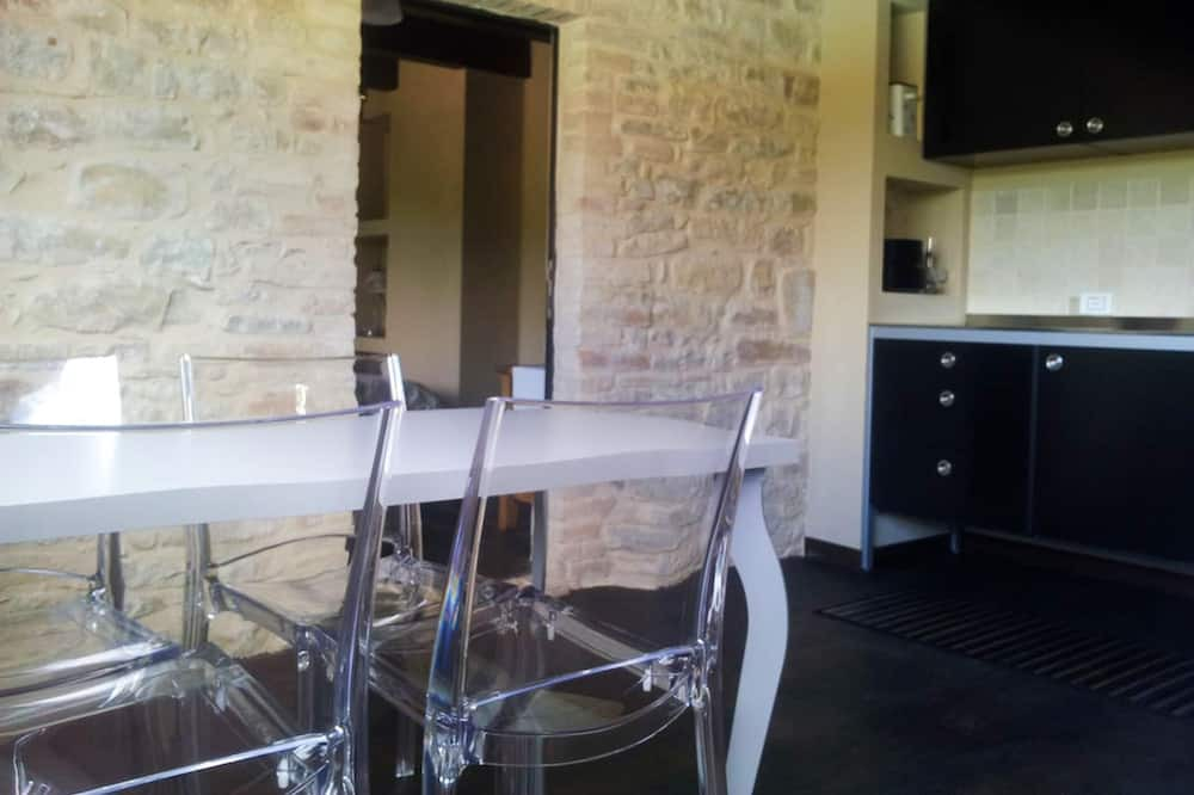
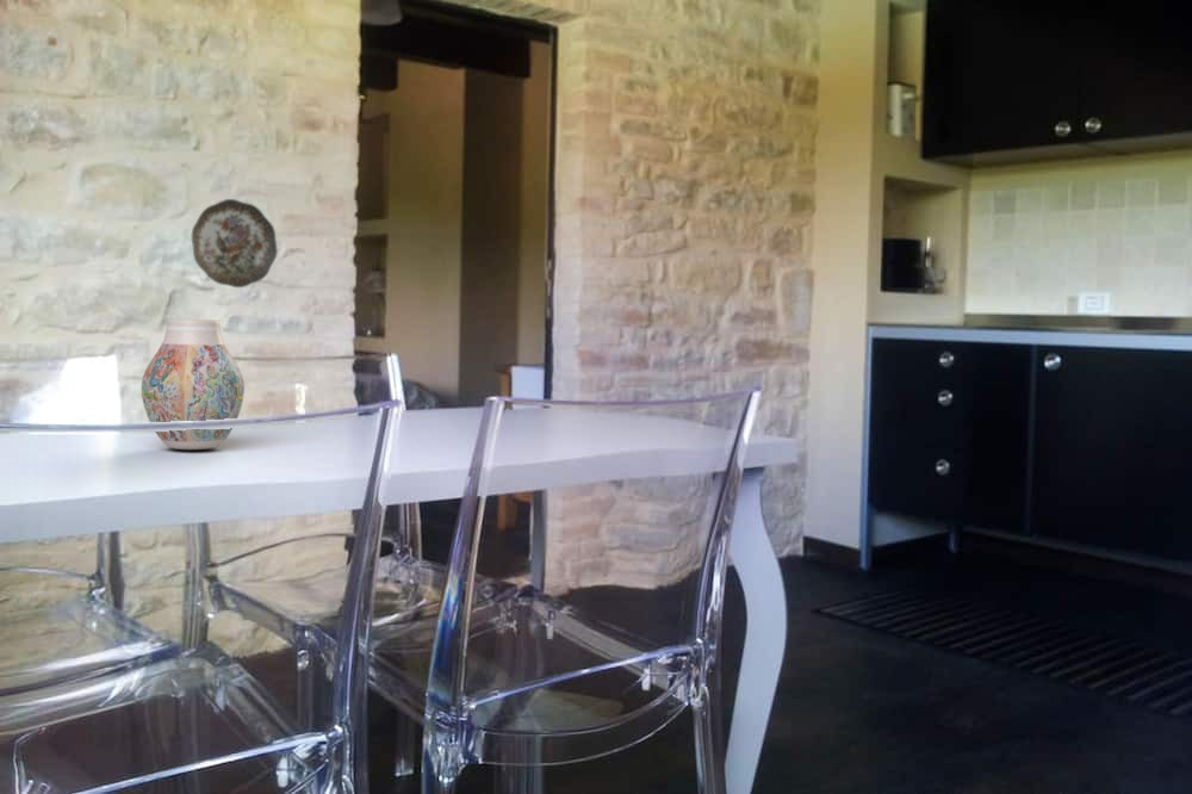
+ vase [141,318,246,451]
+ decorative plate [191,198,279,289]
